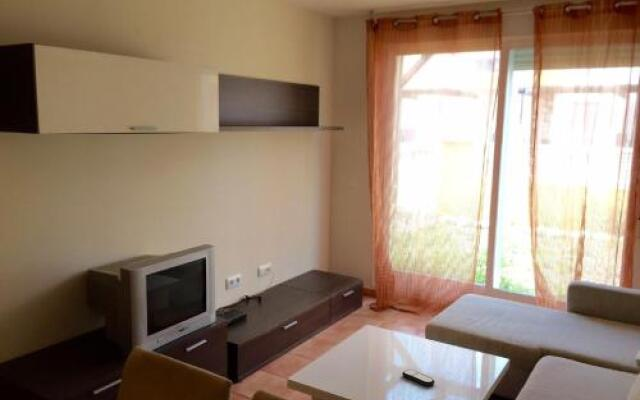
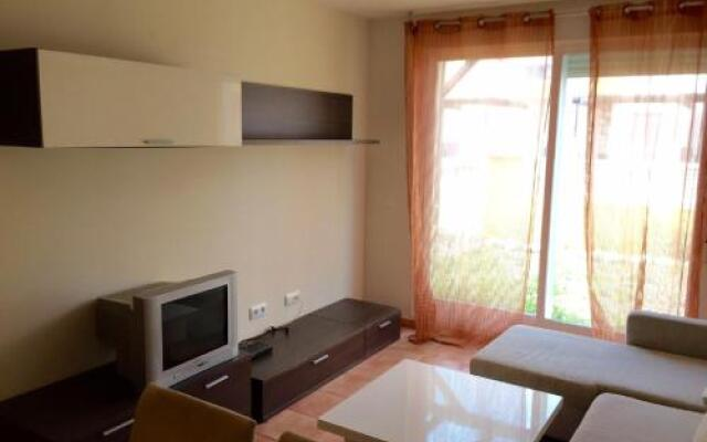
- remote control [401,368,436,387]
